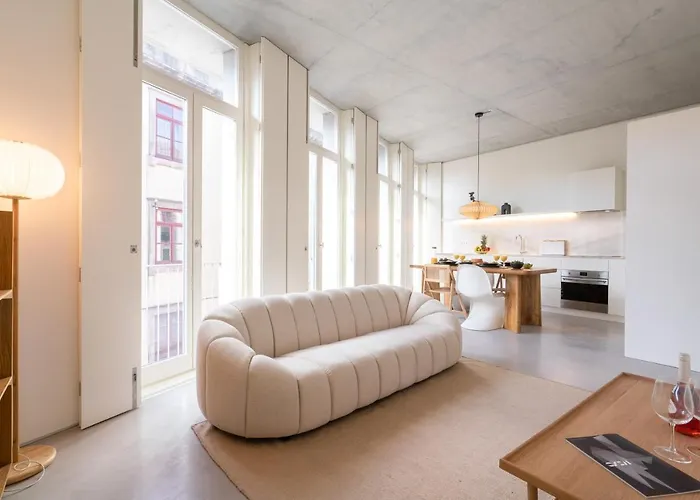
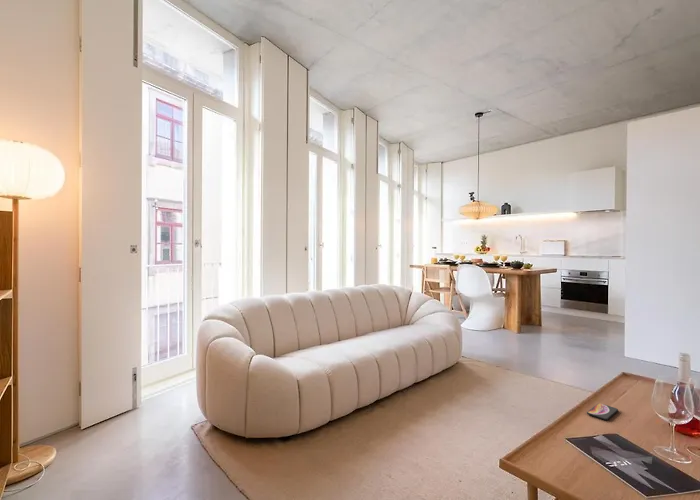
+ smartphone [586,402,619,421]
